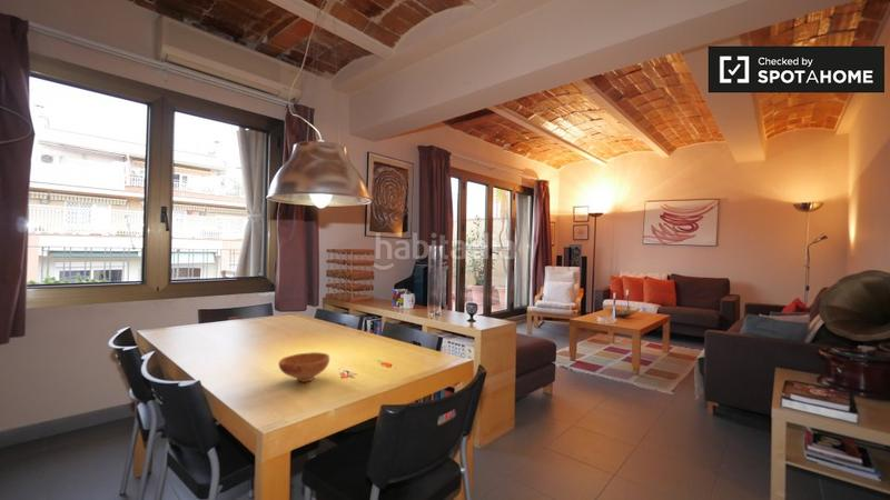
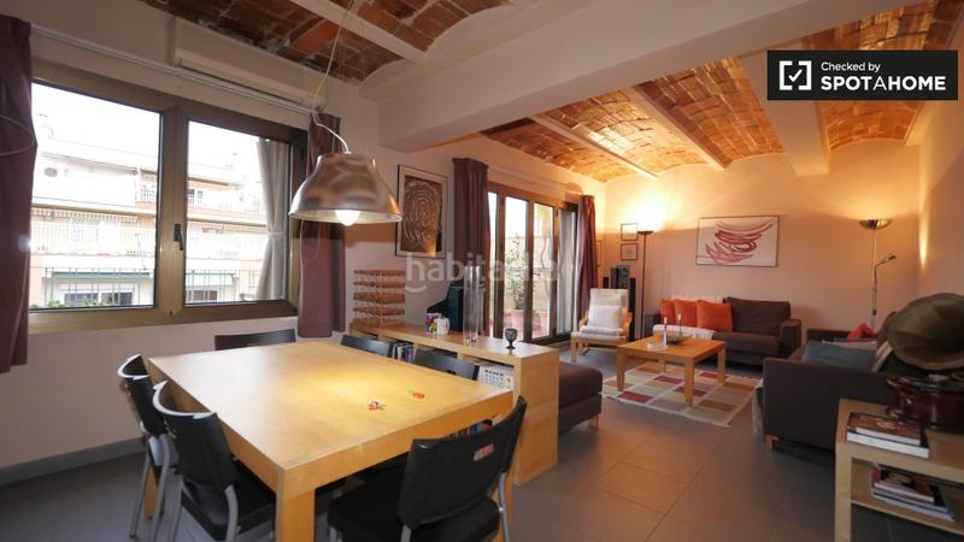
- bowl [278,351,330,383]
